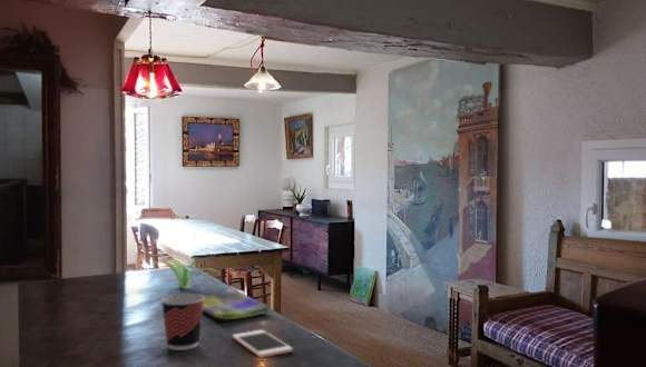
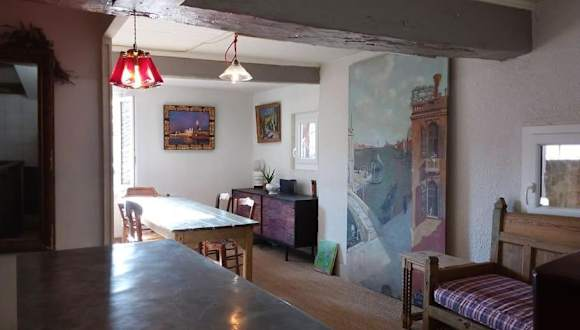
- dish towel [203,290,271,320]
- plant [150,254,221,290]
- cell phone [232,329,293,359]
- cup [159,292,205,351]
